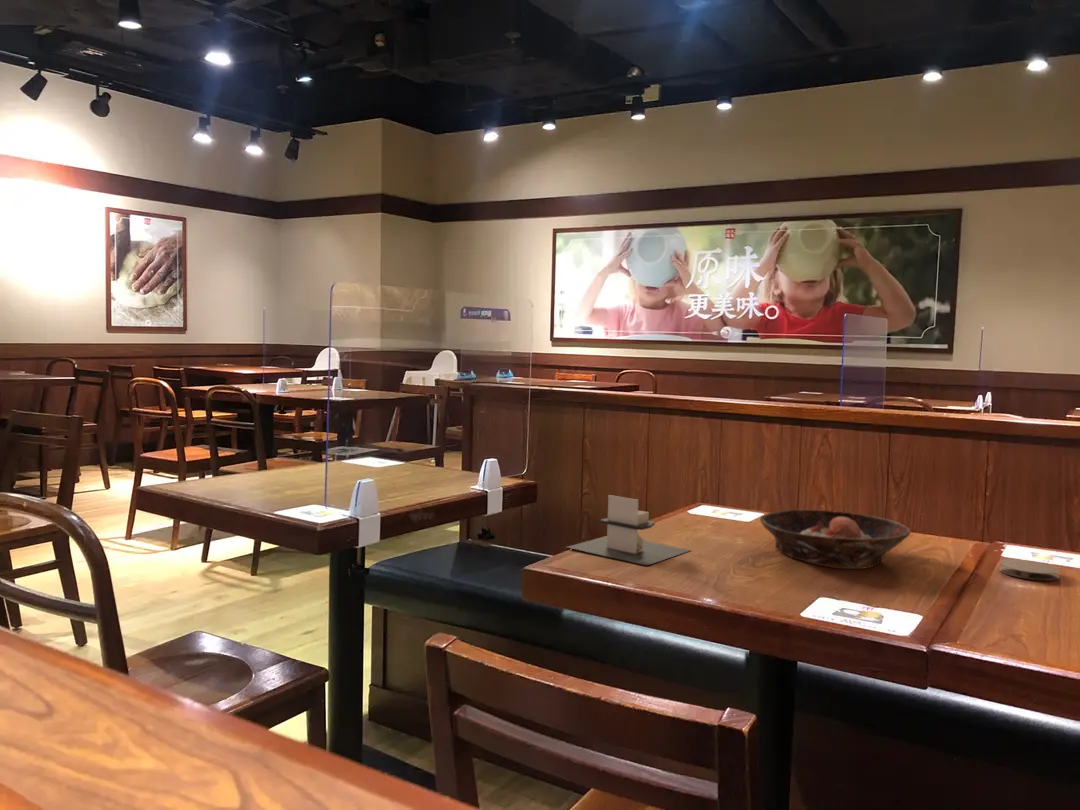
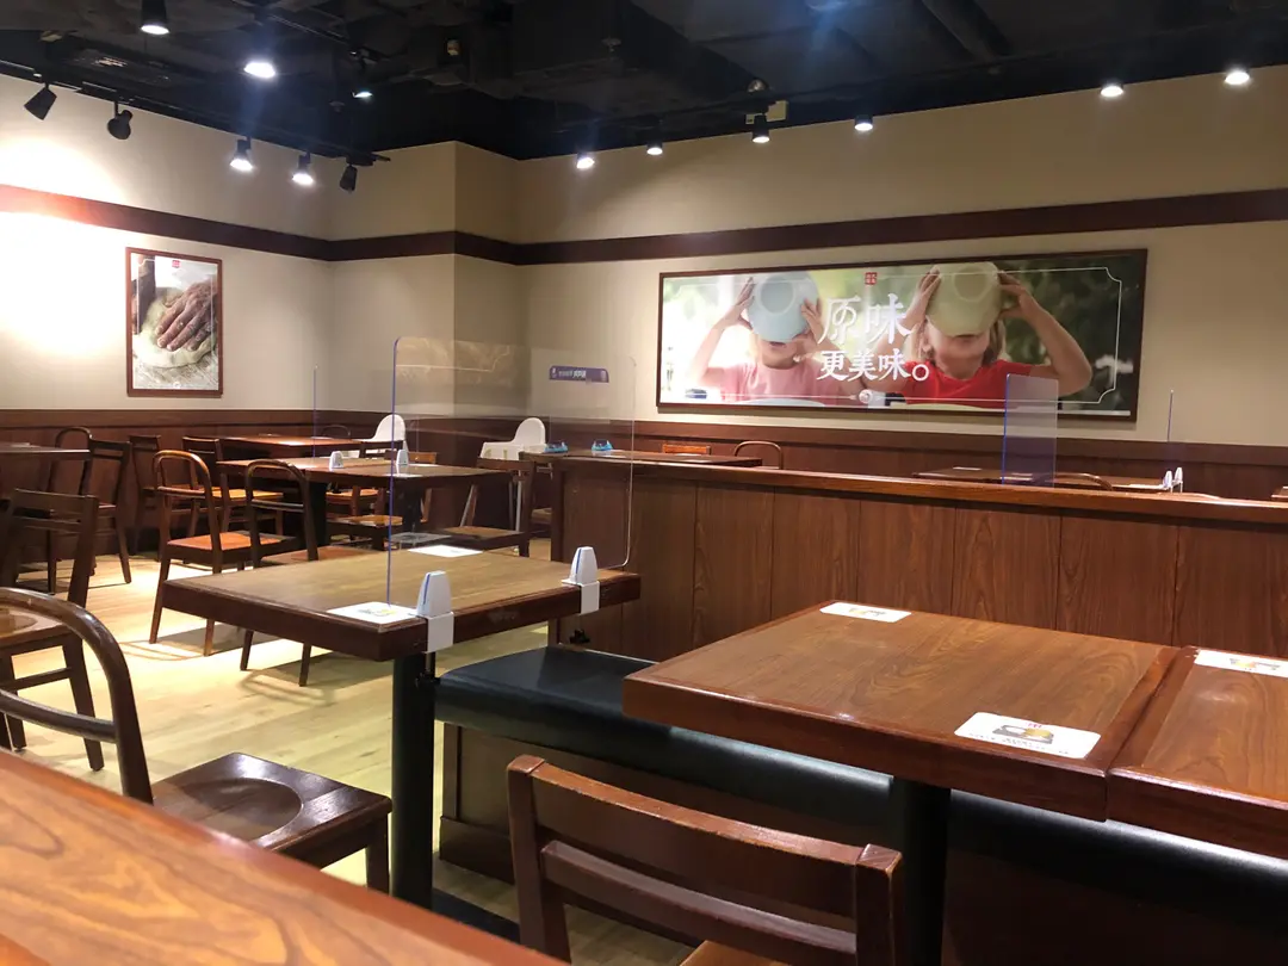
- bowl [759,508,912,570]
- napkin holder [567,494,692,566]
- coaster [998,558,1061,582]
